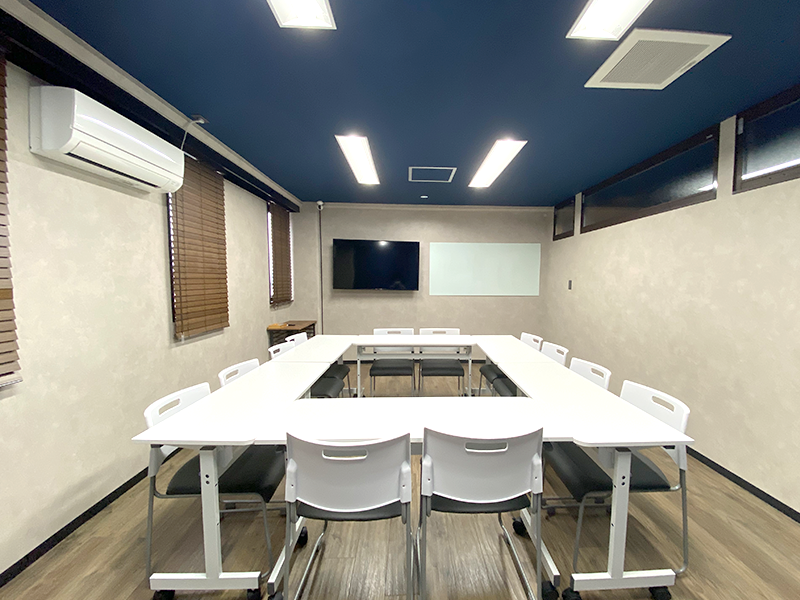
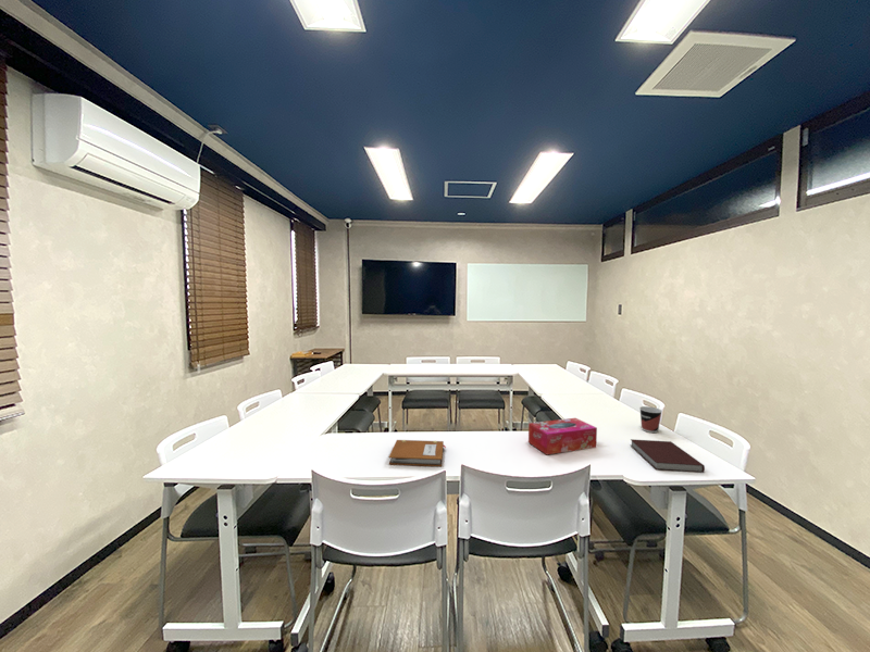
+ cup [638,405,663,434]
+ notebook [388,439,447,467]
+ tissue box [527,417,598,456]
+ notebook [629,438,706,474]
